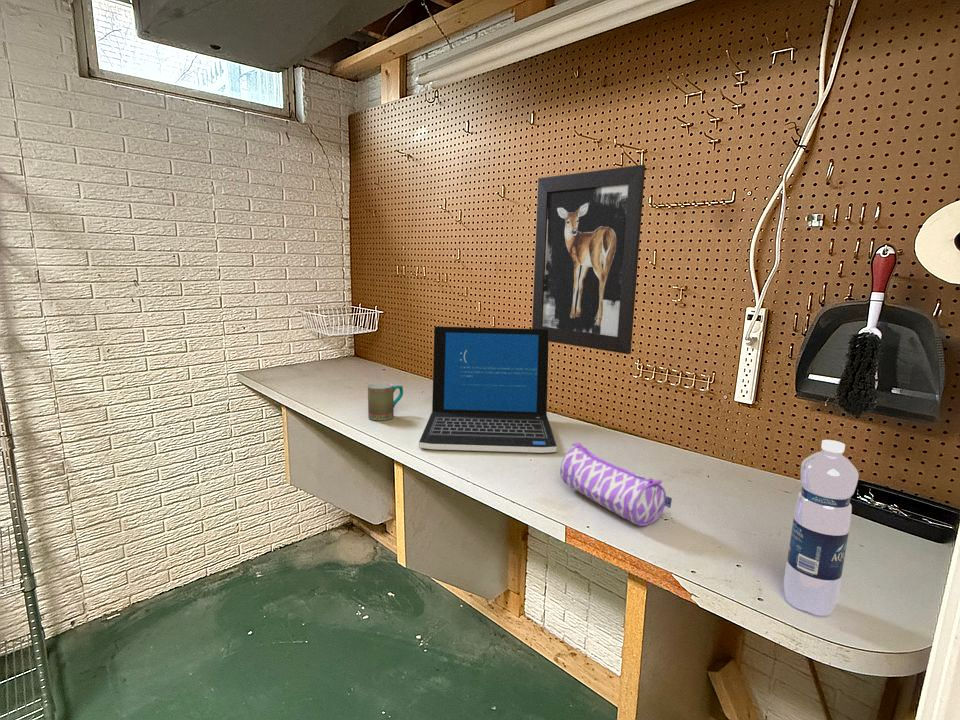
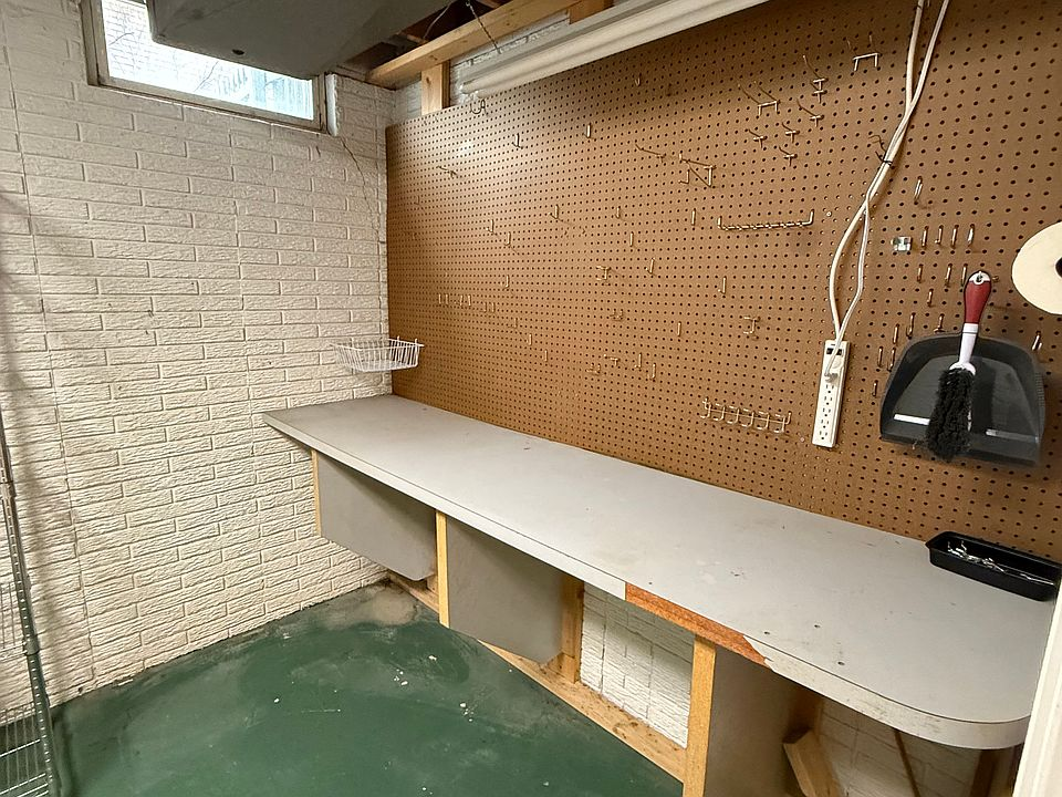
- pencil case [559,441,673,527]
- water bottle [782,439,859,617]
- laptop [418,325,558,454]
- wall art [531,164,646,355]
- mug [367,381,404,421]
